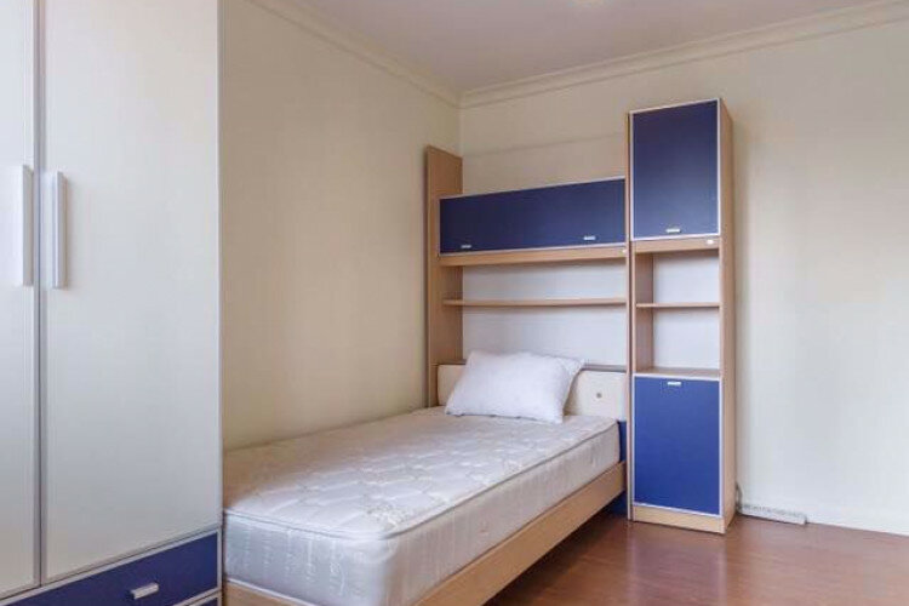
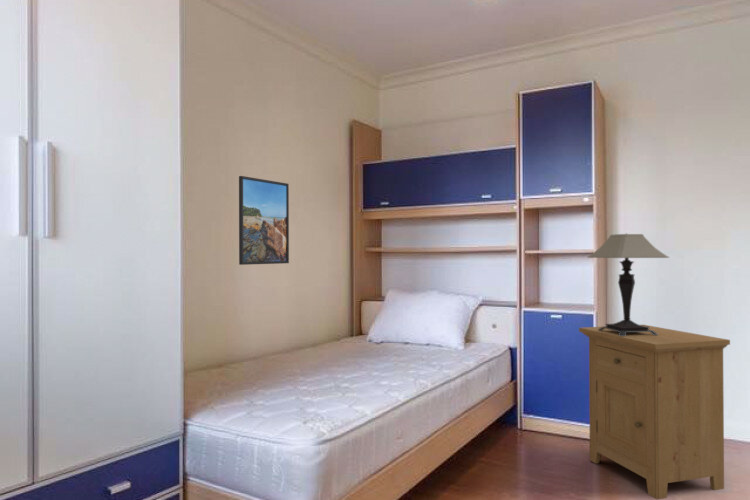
+ nightstand [578,324,731,500]
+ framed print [238,175,290,266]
+ table lamp [586,232,670,336]
